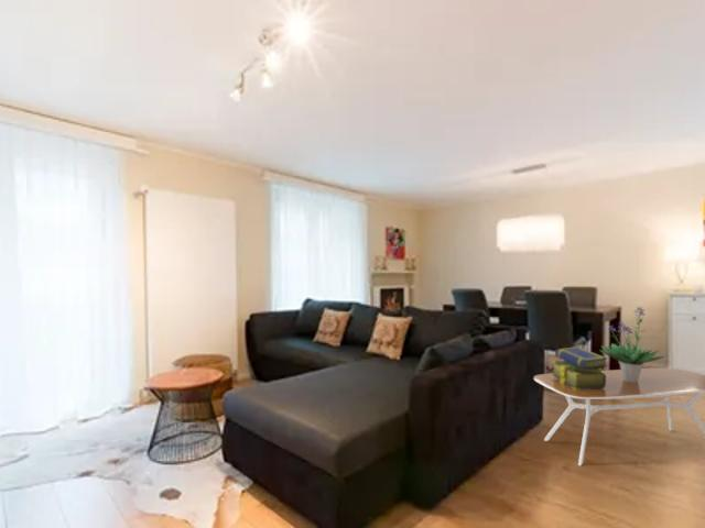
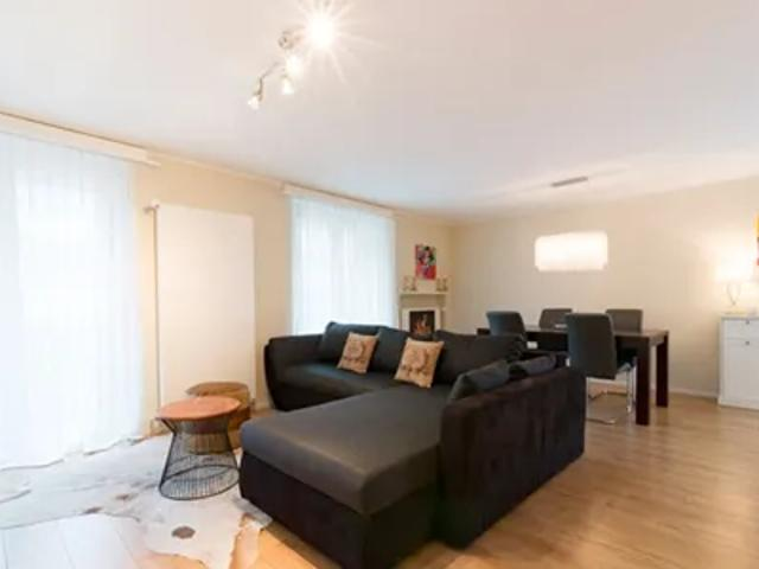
- stack of books [551,345,609,389]
- coffee table [533,367,705,466]
- potted plant [598,306,666,382]
